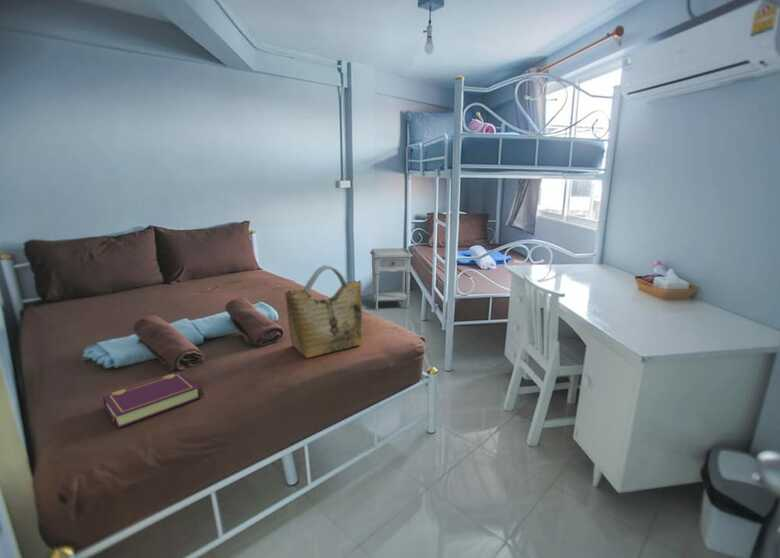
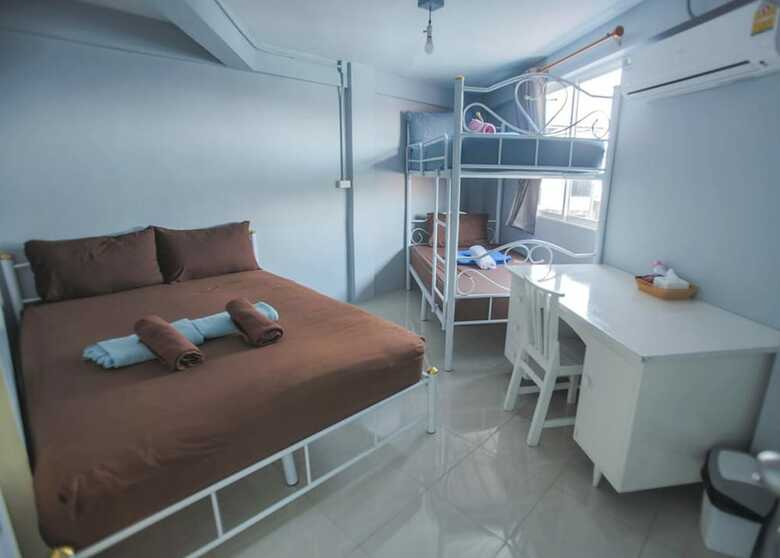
- grocery bag [284,264,363,359]
- nightstand [369,247,414,311]
- book [102,371,201,429]
